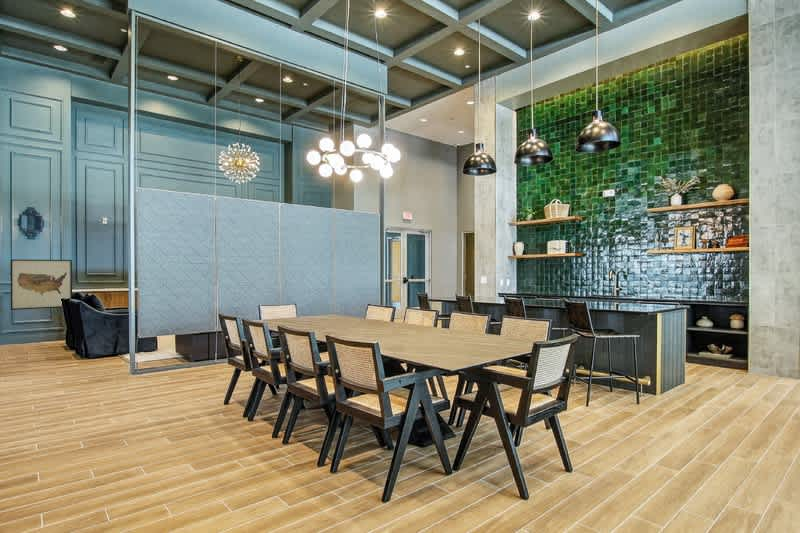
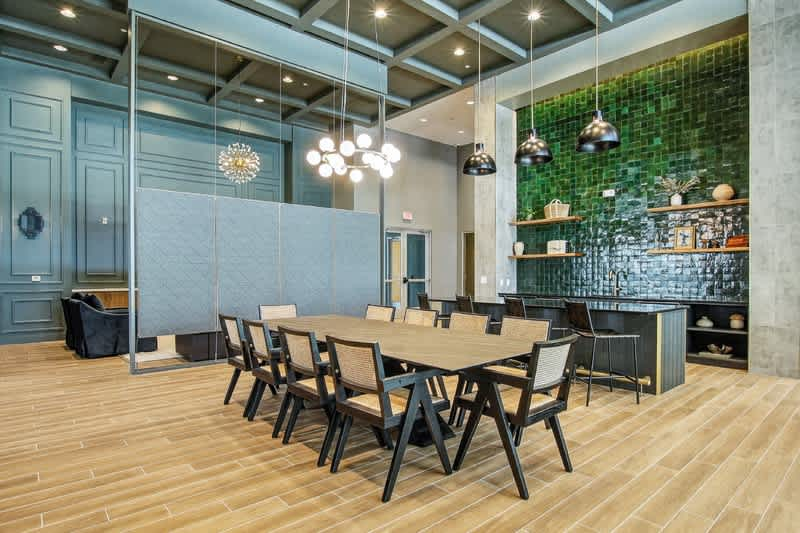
- wall art [10,259,73,311]
